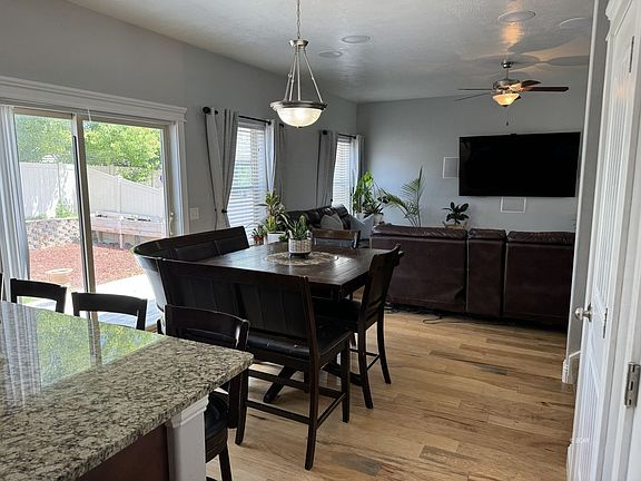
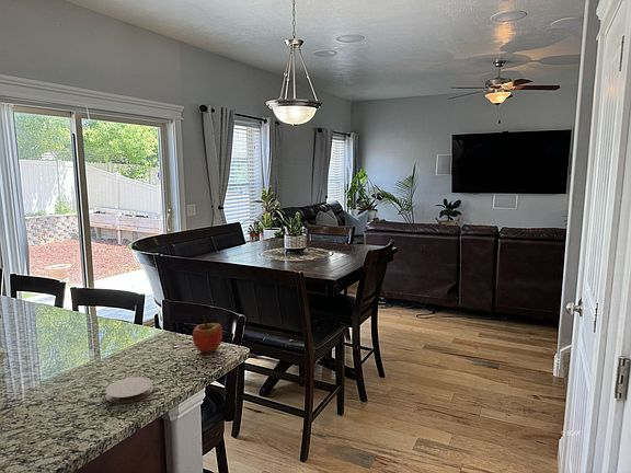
+ coaster [104,376,154,404]
+ apple [192,314,223,354]
